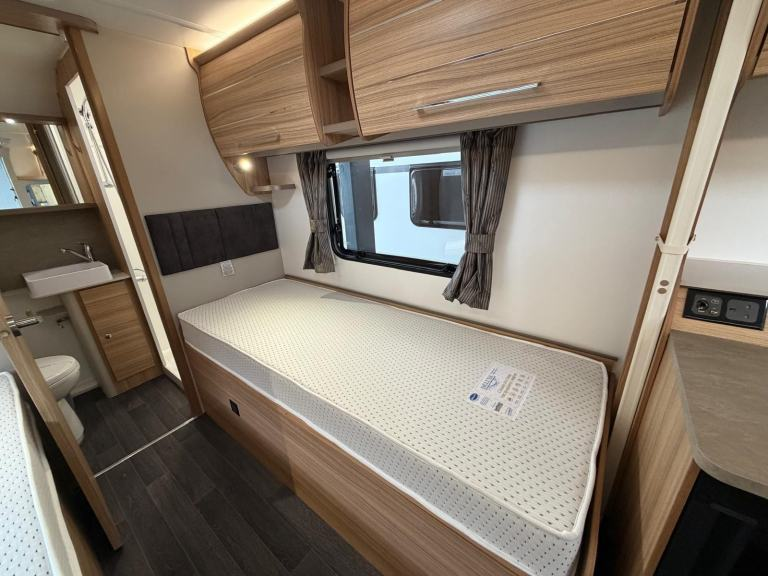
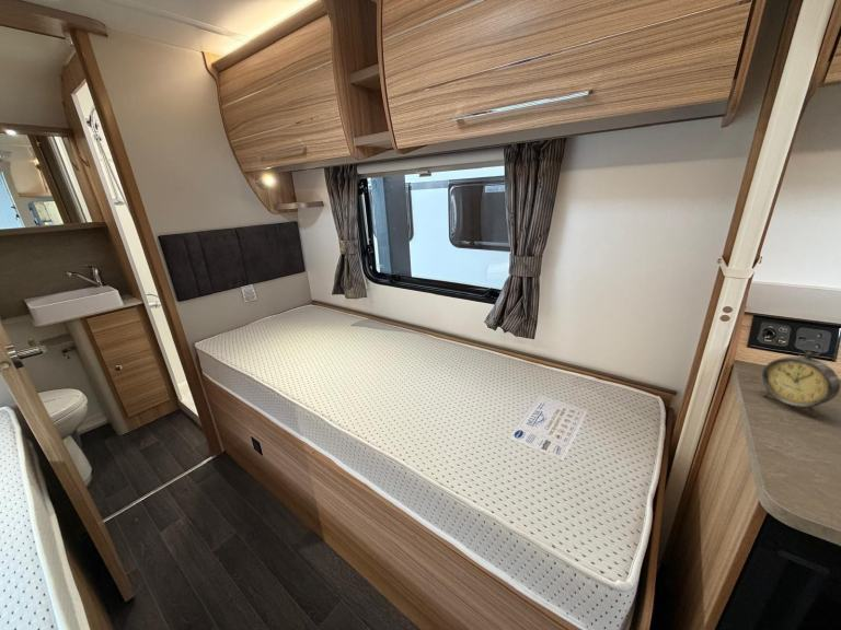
+ alarm clock [761,339,841,418]
